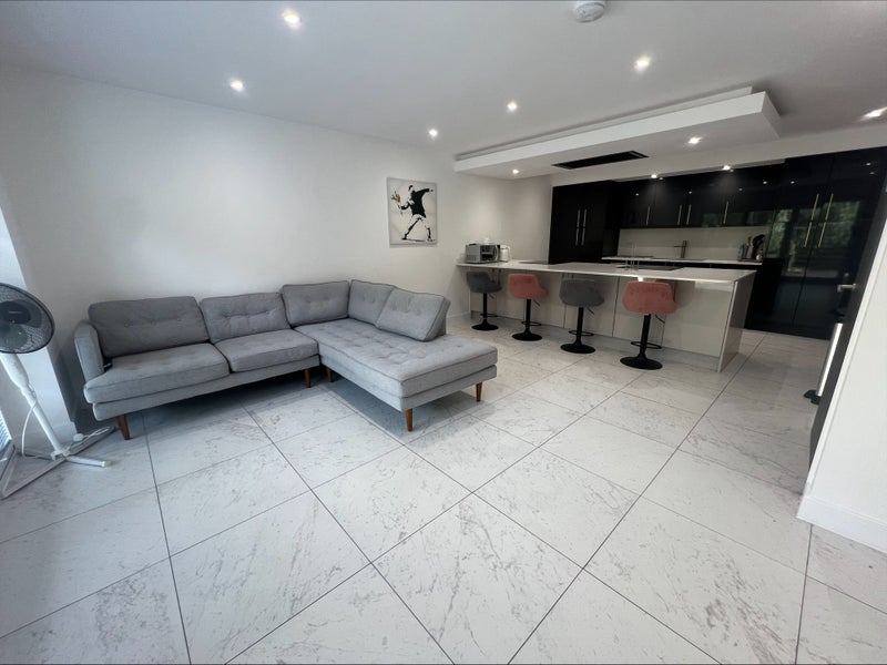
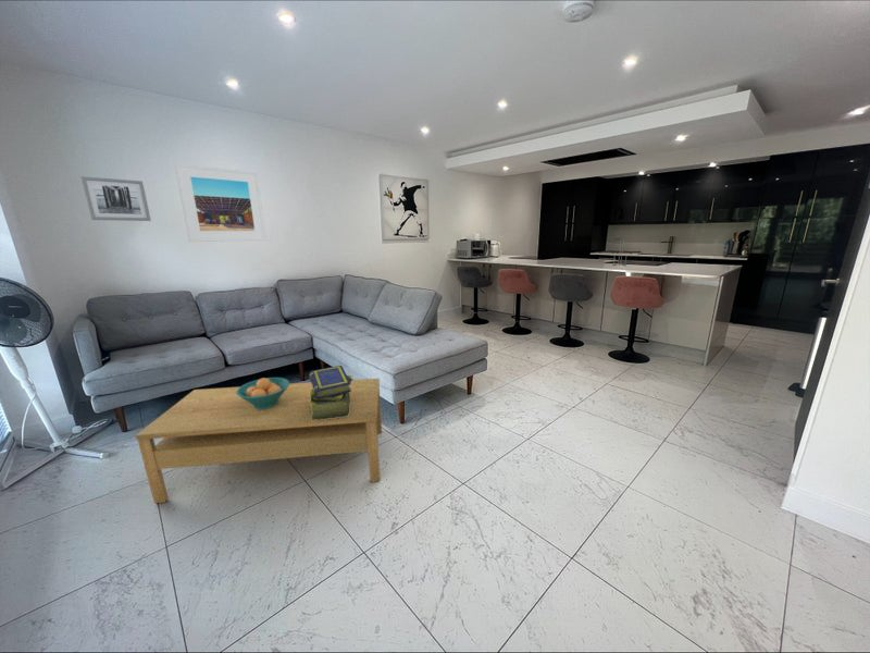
+ wall art [80,175,152,222]
+ coffee table [135,378,383,504]
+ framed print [174,162,268,243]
+ stack of books [308,365,353,421]
+ fruit bowl [236,377,290,409]
